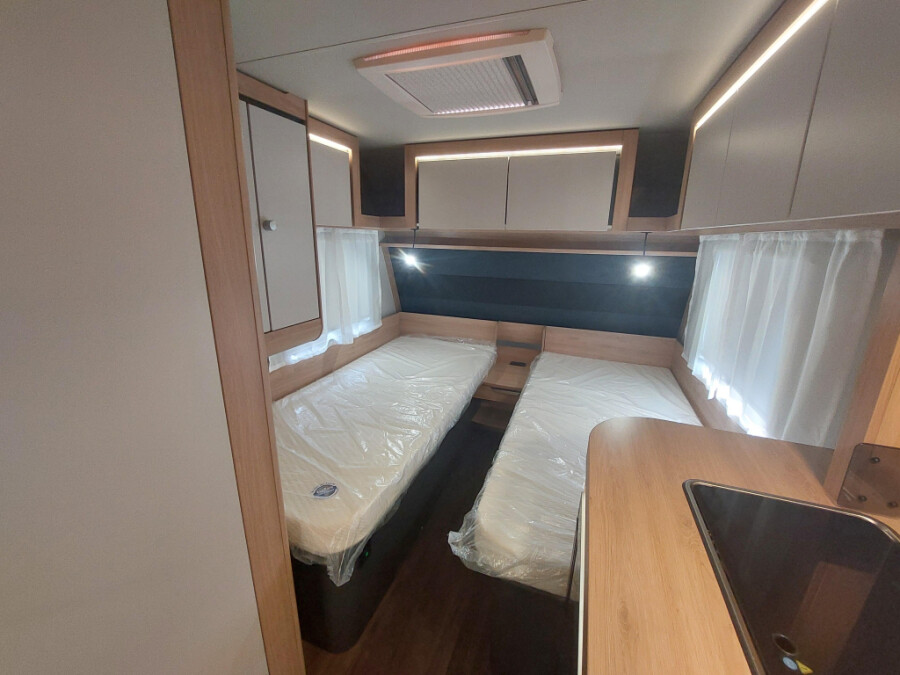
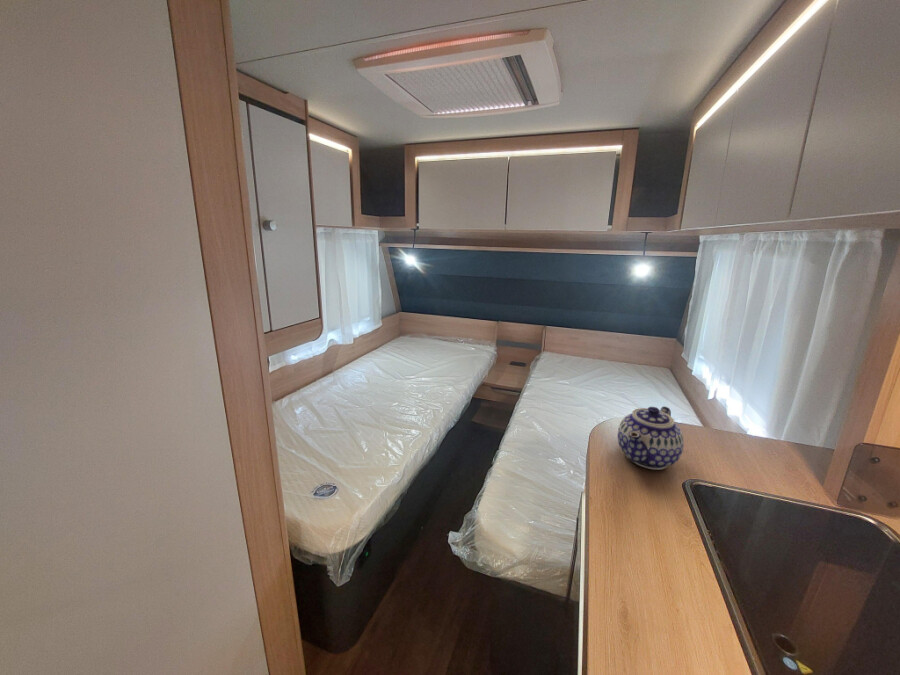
+ teapot [617,405,685,471]
